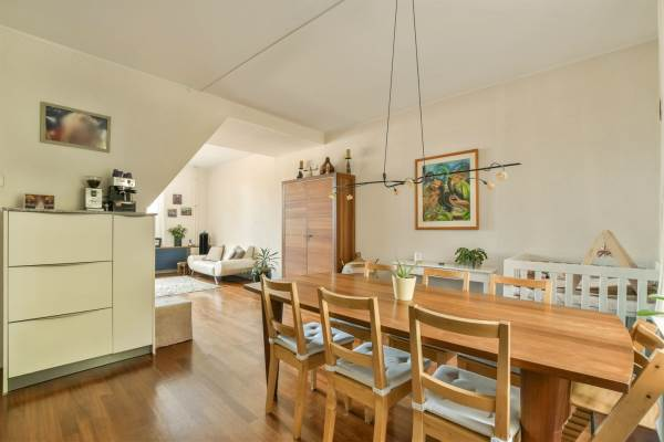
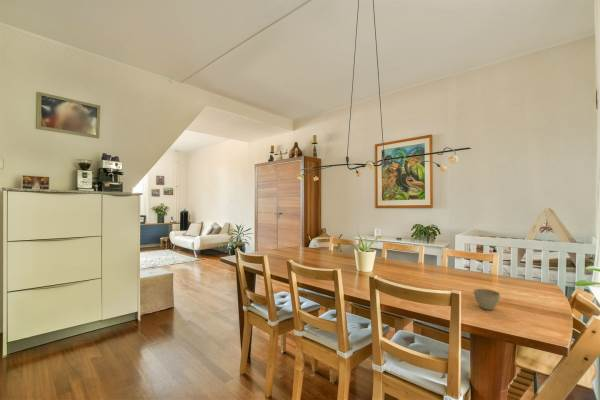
+ flower pot [472,288,501,311]
